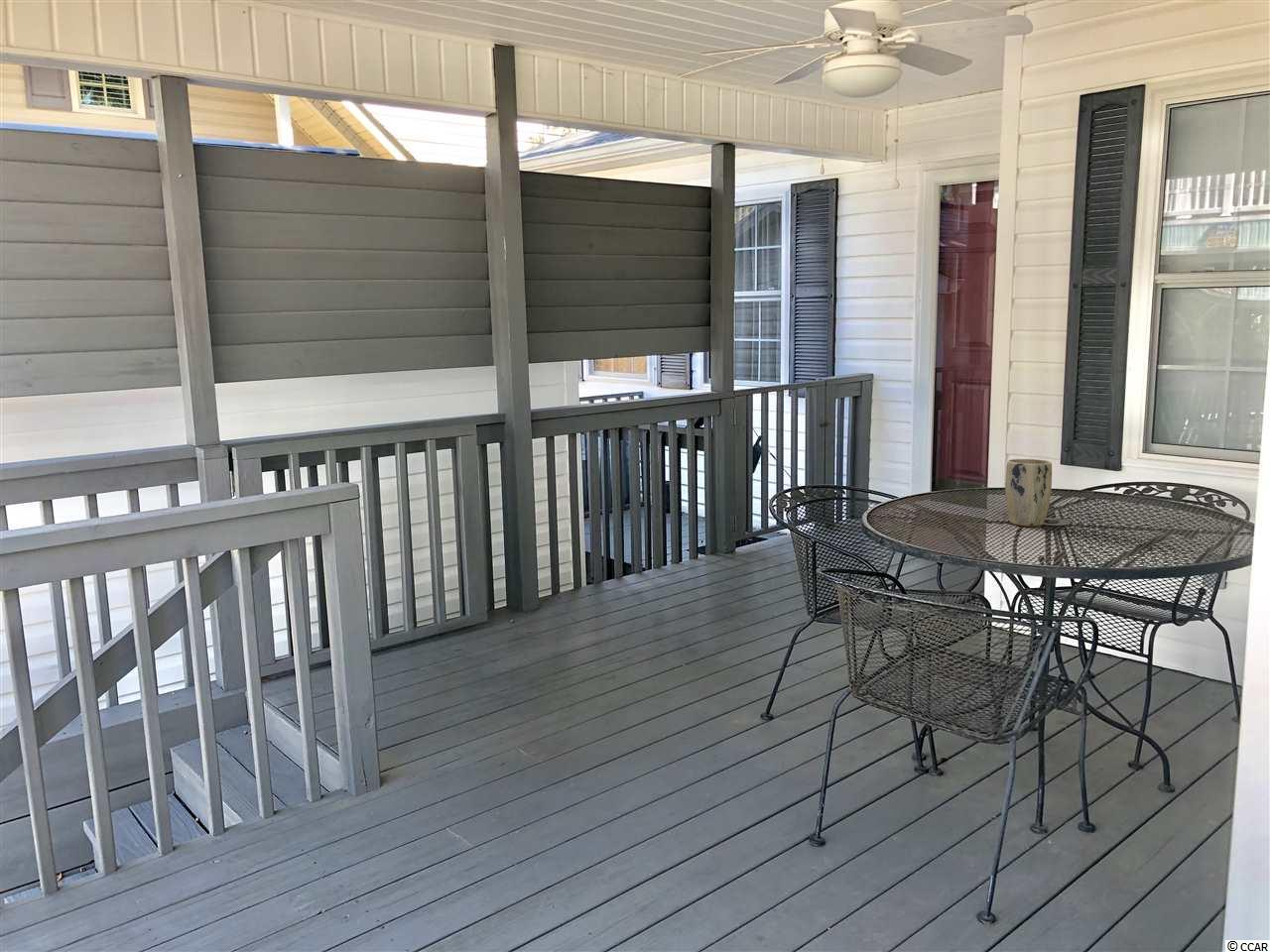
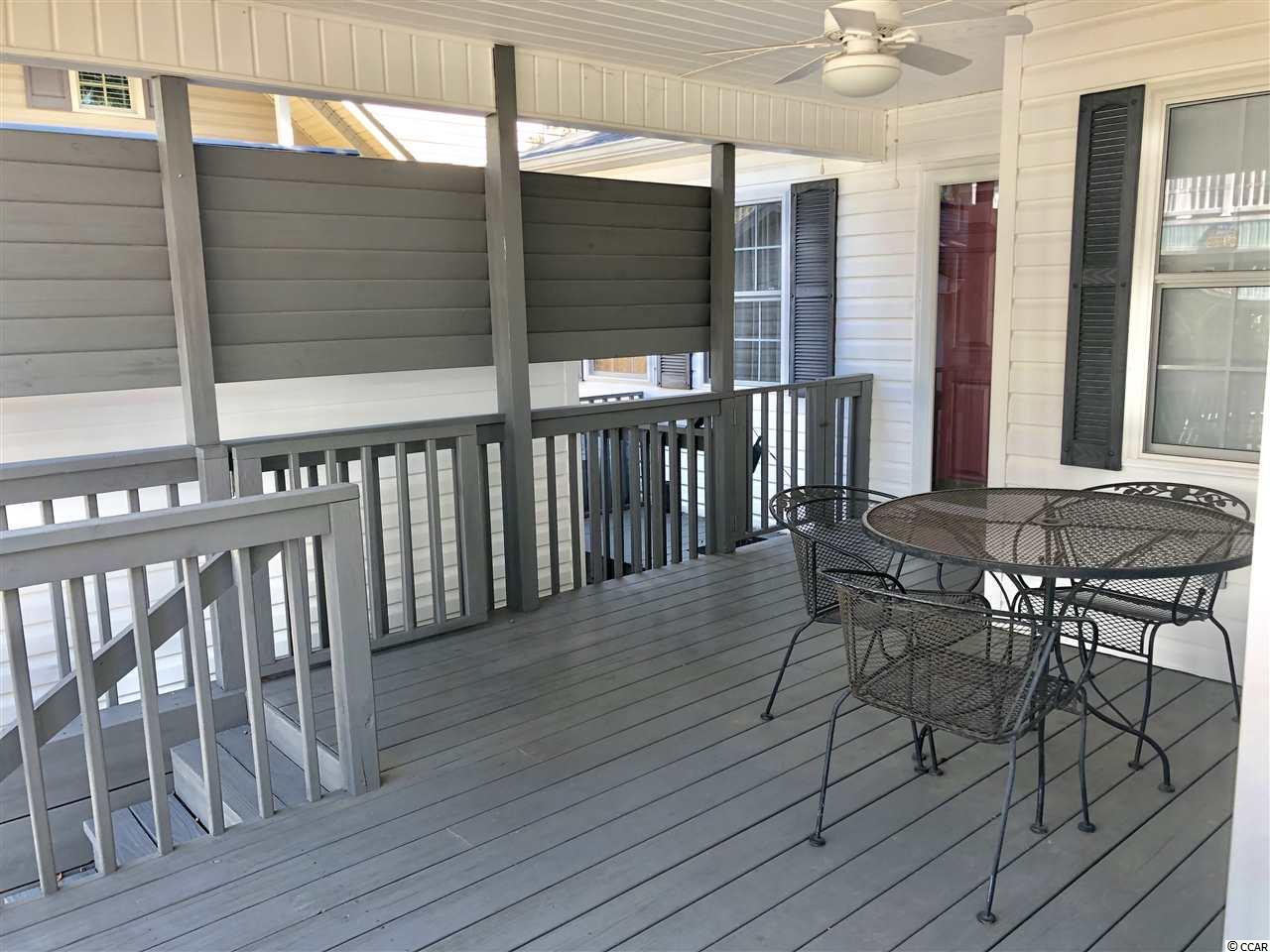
- plant pot [1004,458,1053,528]
